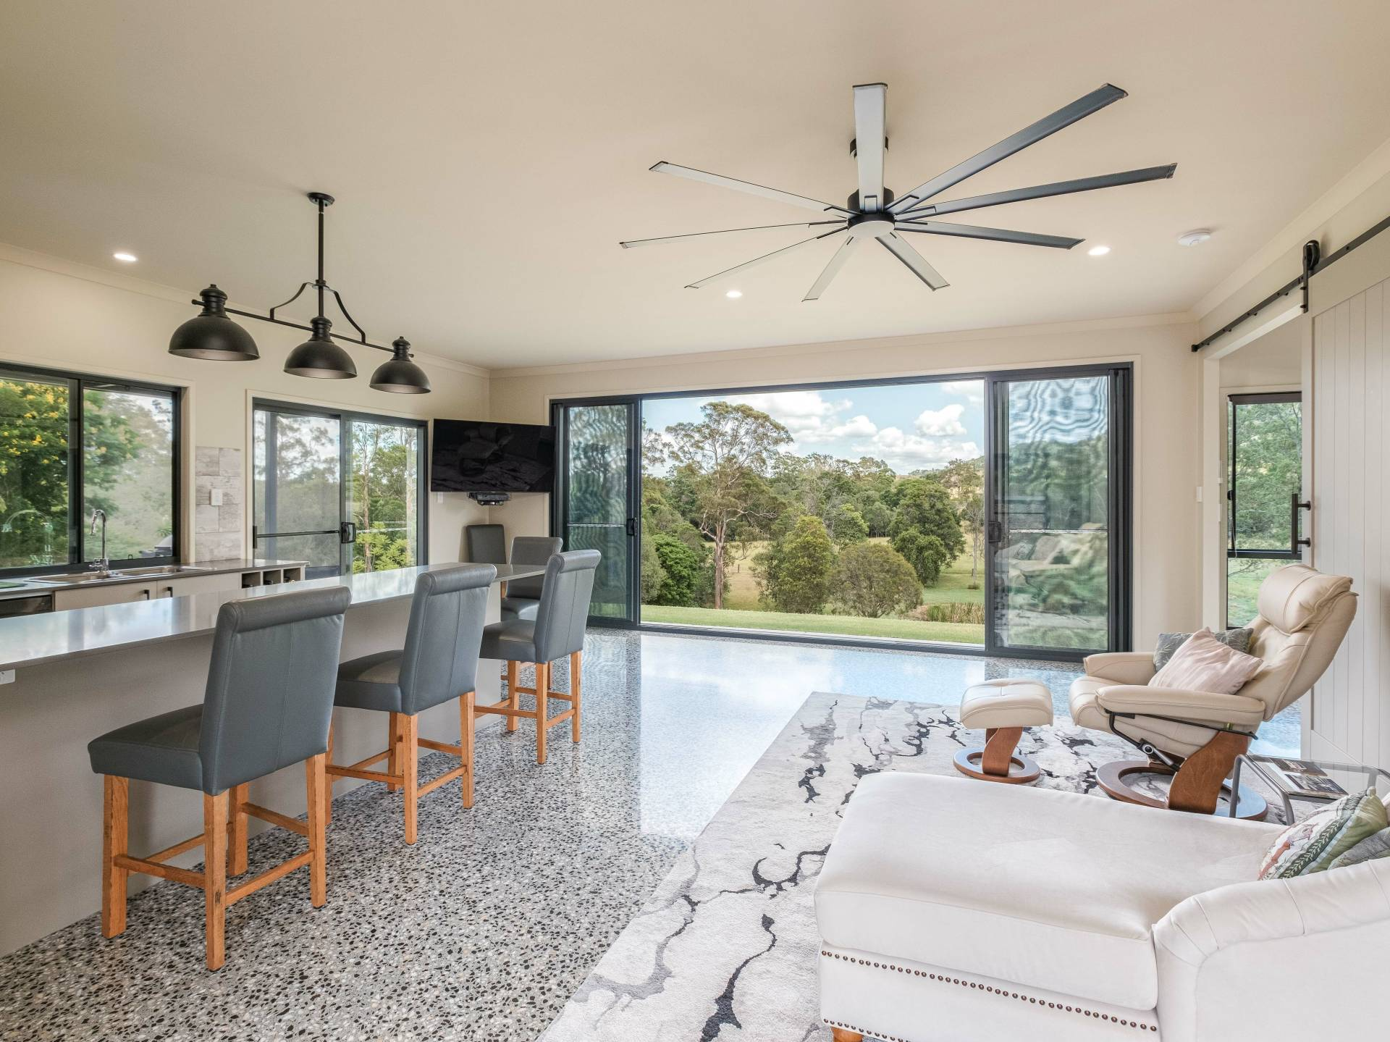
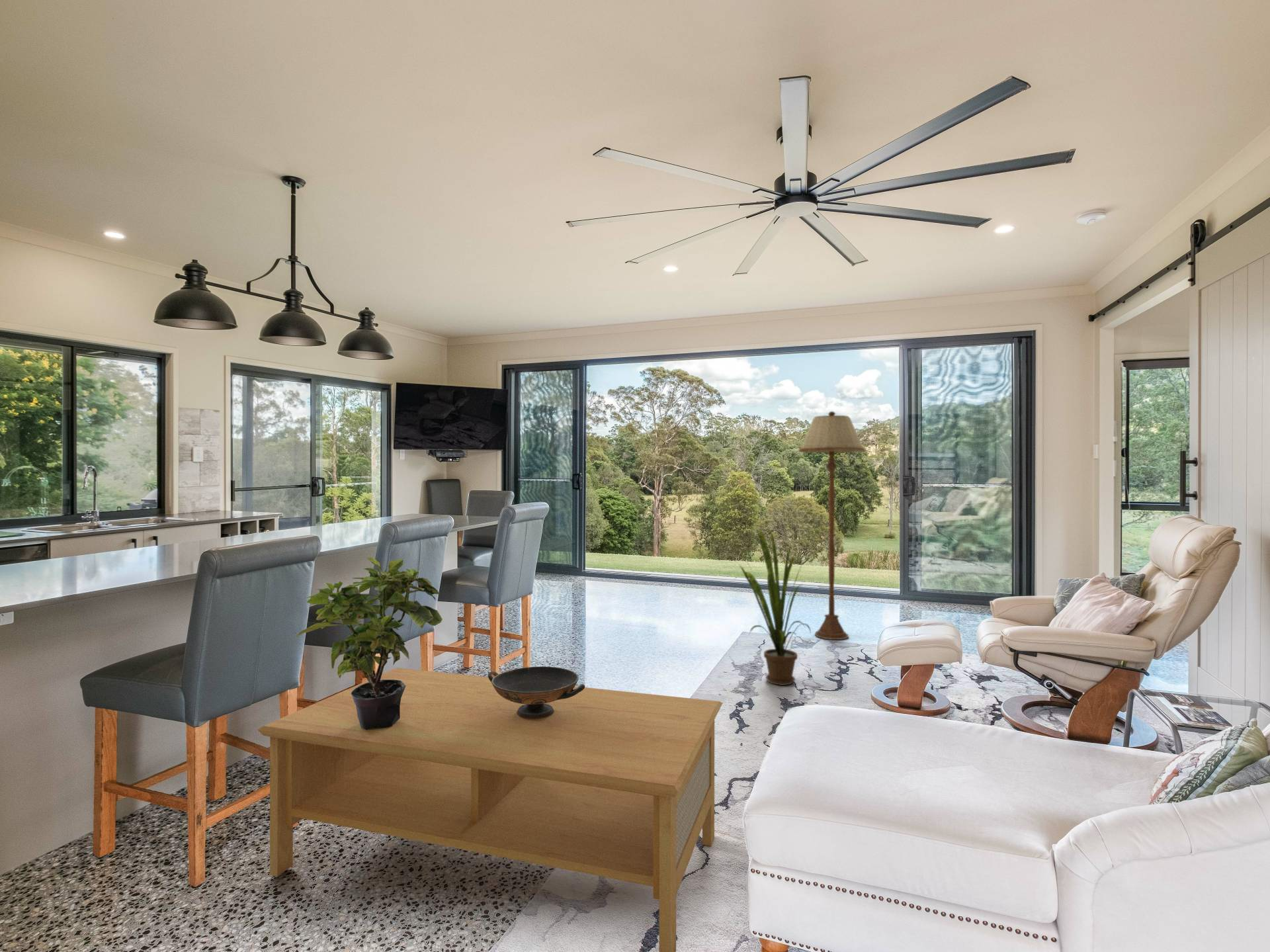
+ house plant [735,525,822,686]
+ coffee table [257,667,723,952]
+ floor lamp [798,411,866,640]
+ potted plant [294,557,443,730]
+ decorative bowl [487,666,585,718]
